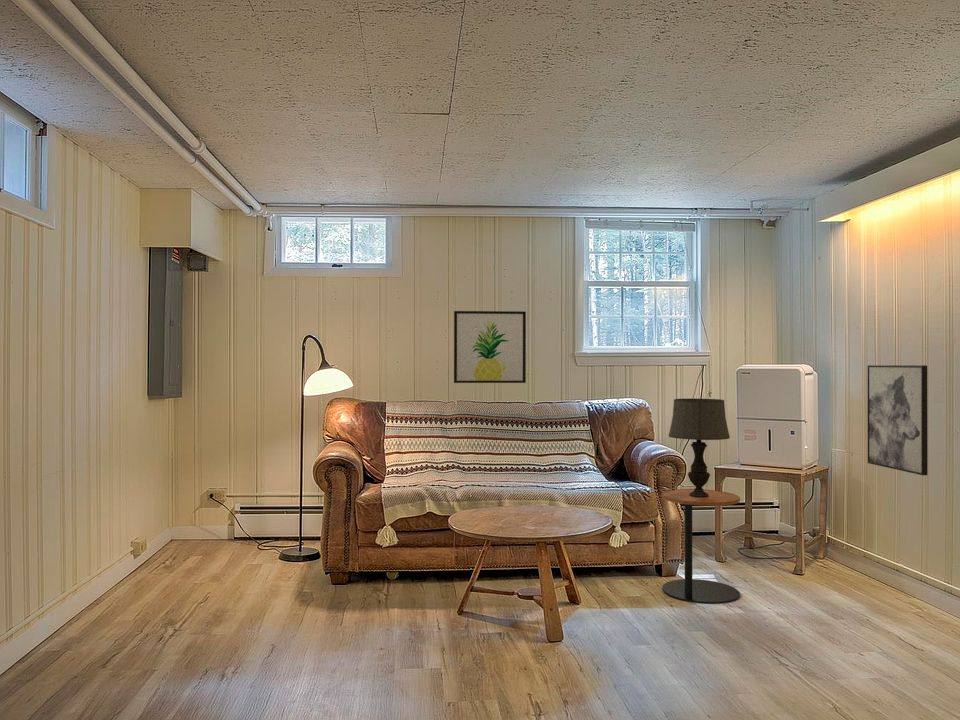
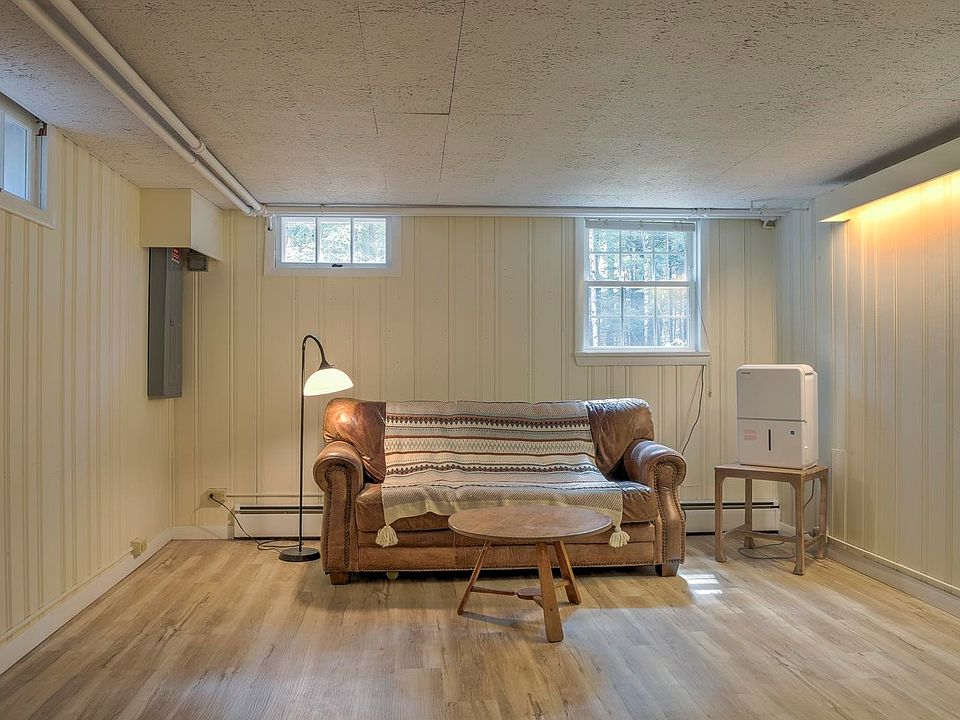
- side table [661,488,741,605]
- table lamp [668,398,731,498]
- wall art [453,310,527,384]
- wall art [867,364,929,476]
